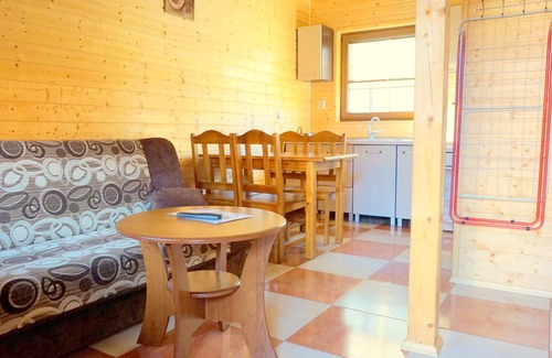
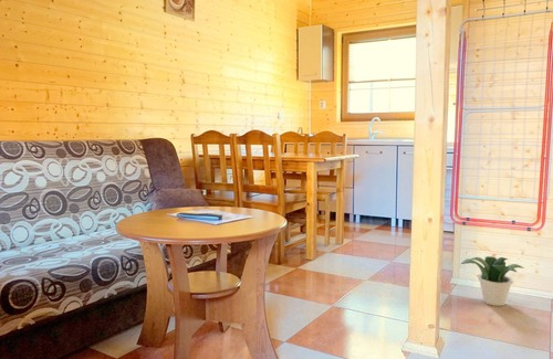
+ potted plant [460,255,525,307]
